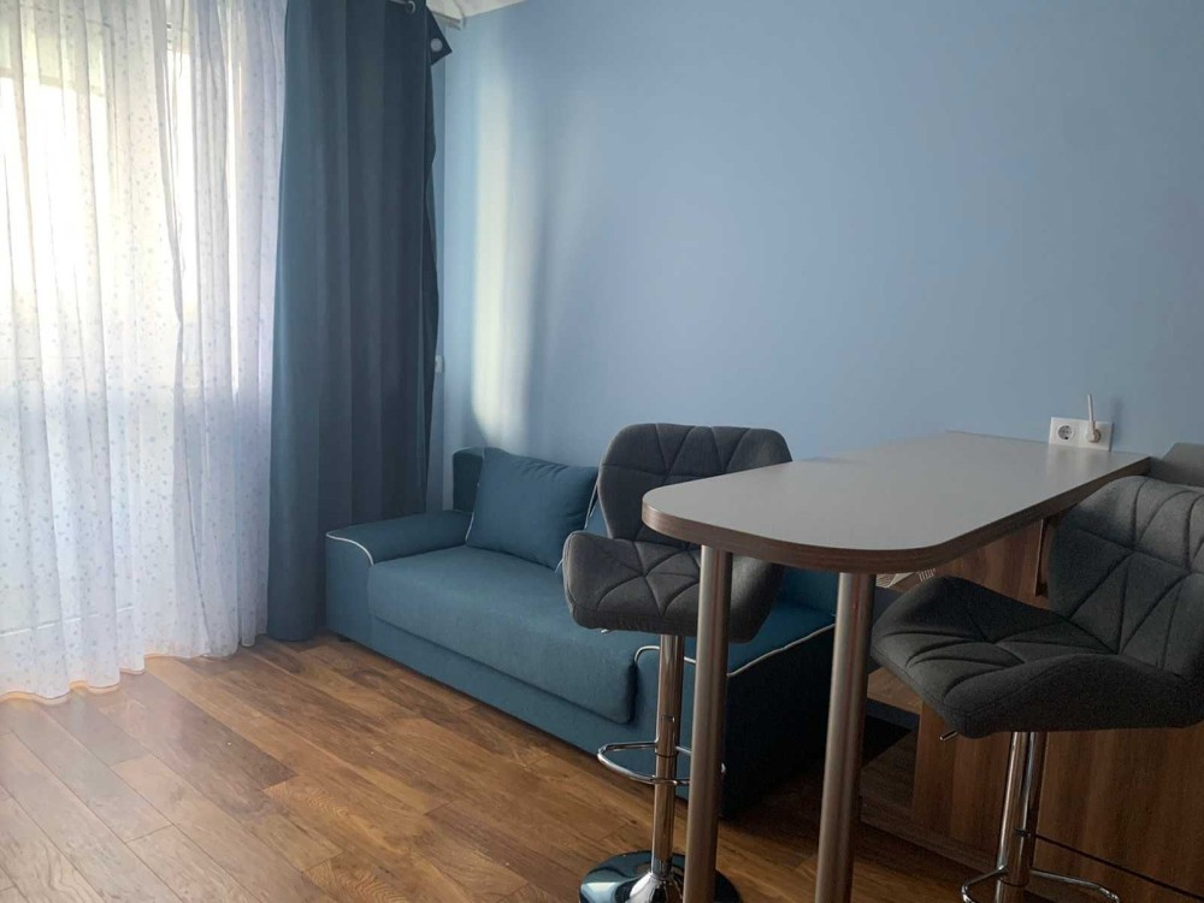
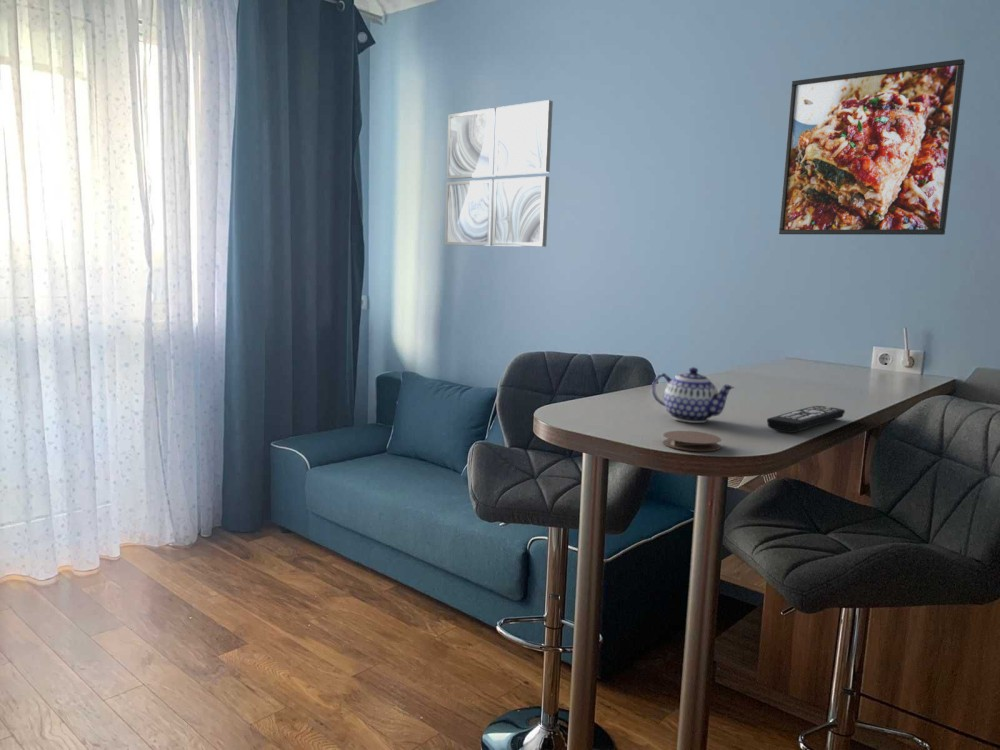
+ coaster [662,430,723,452]
+ teapot [651,366,736,424]
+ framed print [778,58,966,236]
+ wall art [444,99,554,248]
+ remote control [766,405,846,433]
